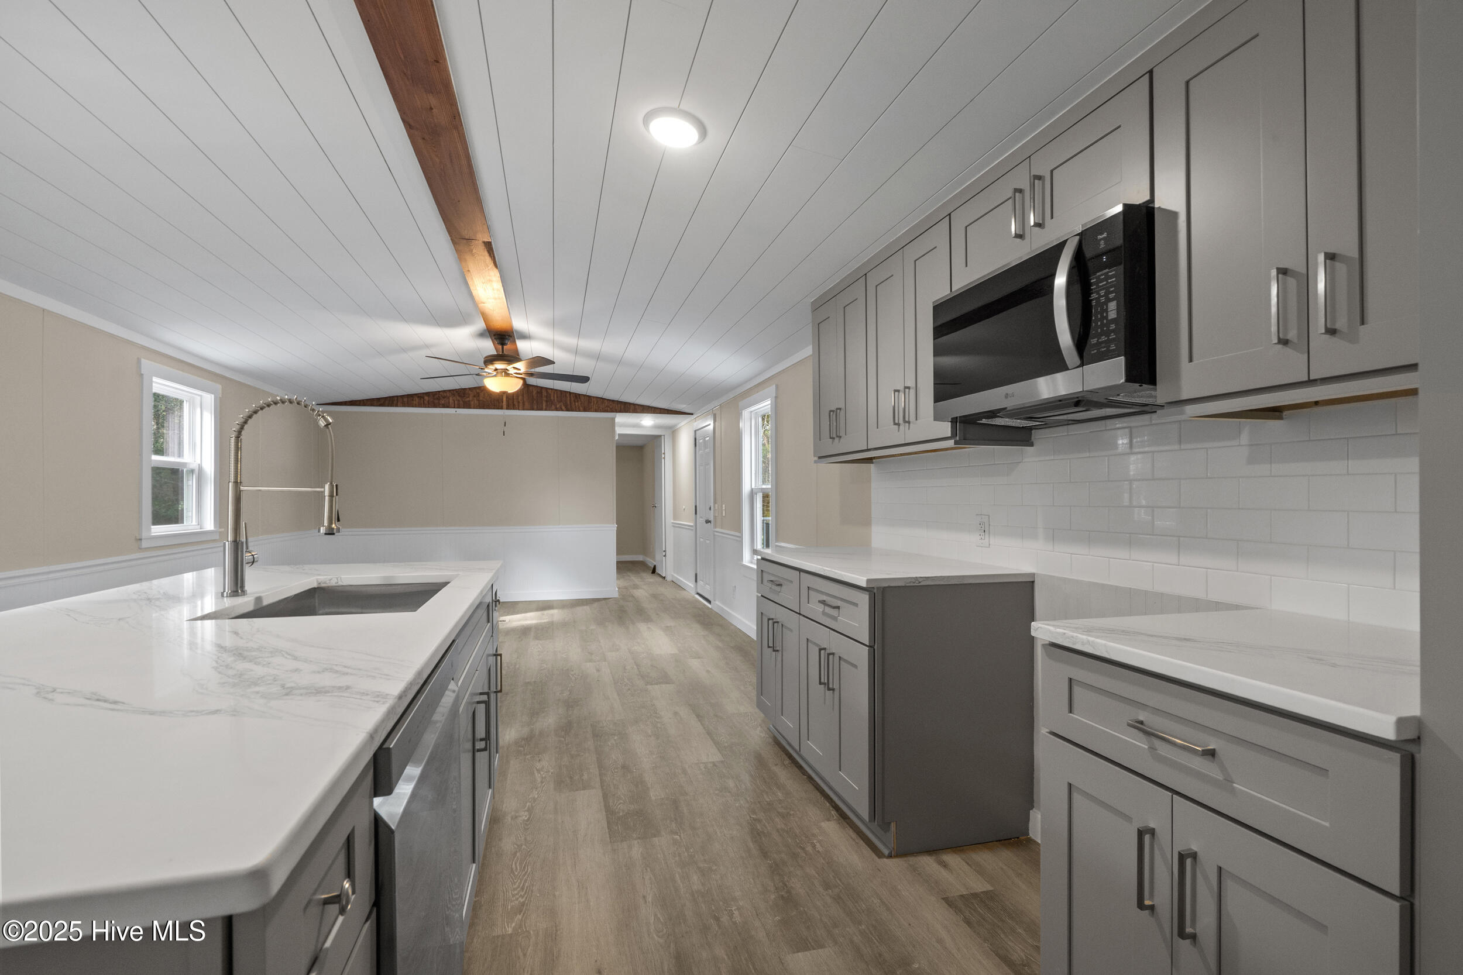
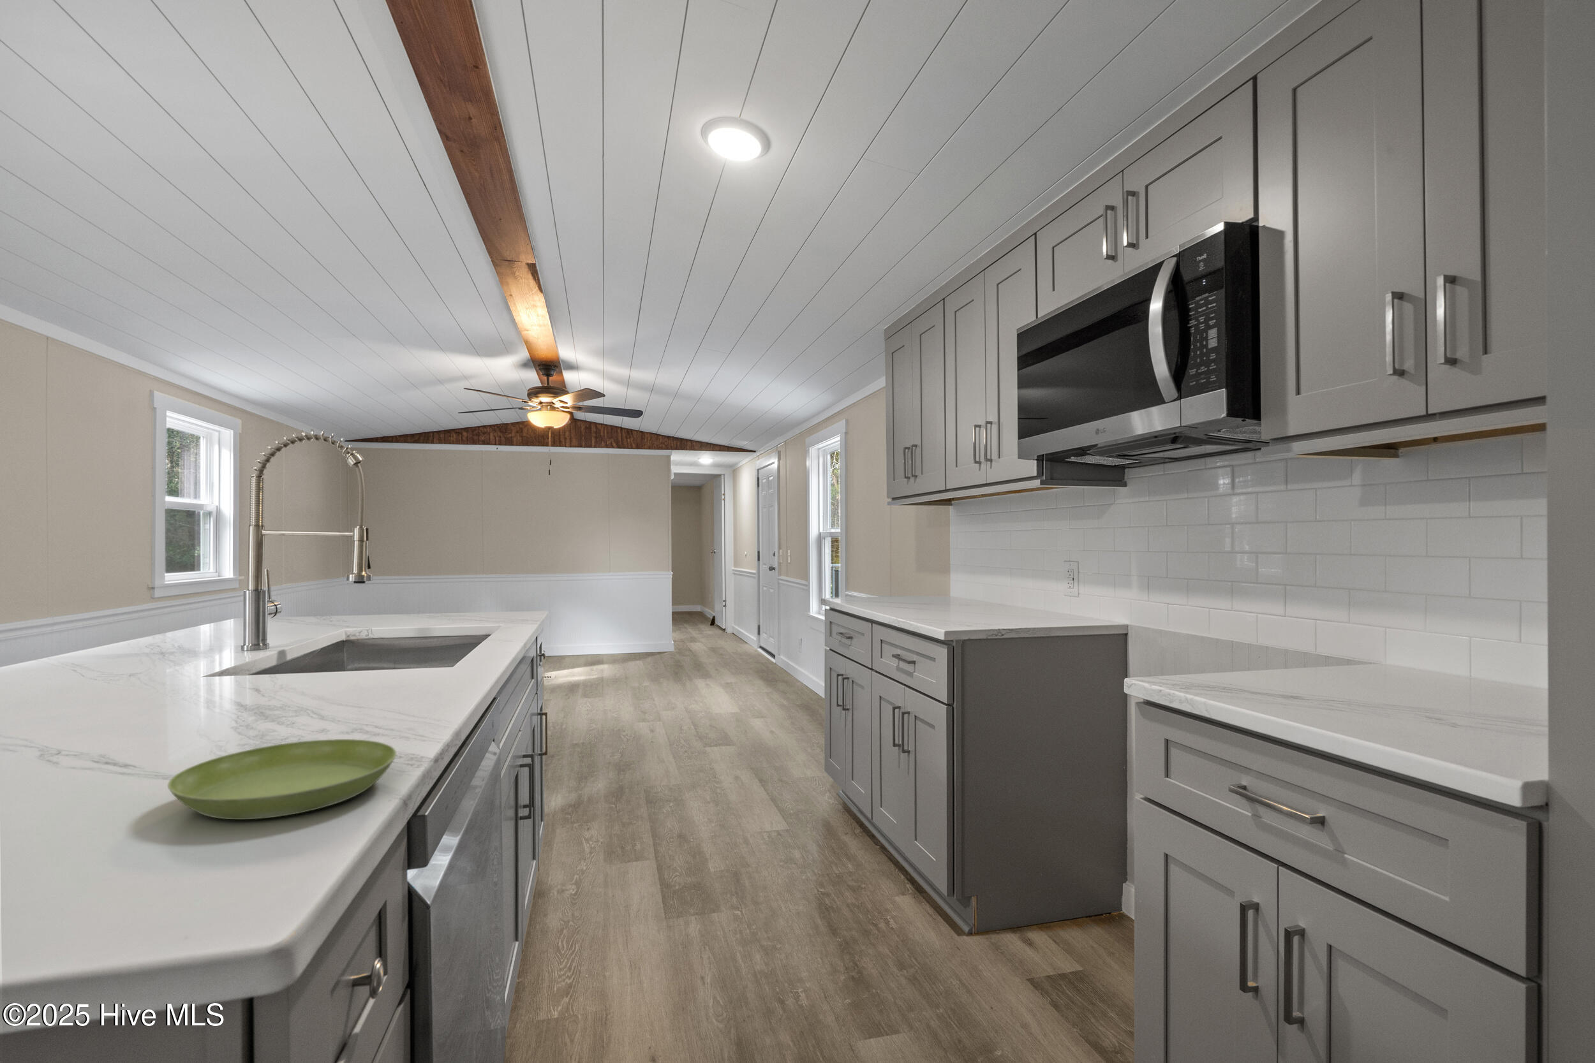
+ saucer [167,738,396,820]
